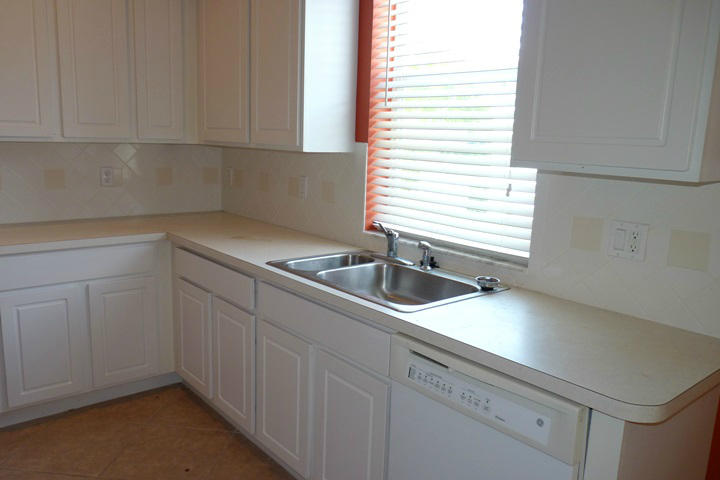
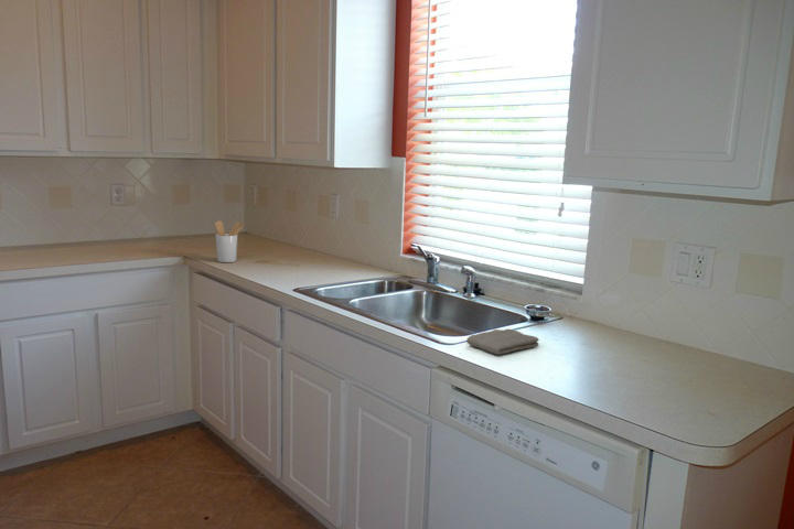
+ washcloth [465,328,540,356]
+ utensil holder [214,219,246,263]
